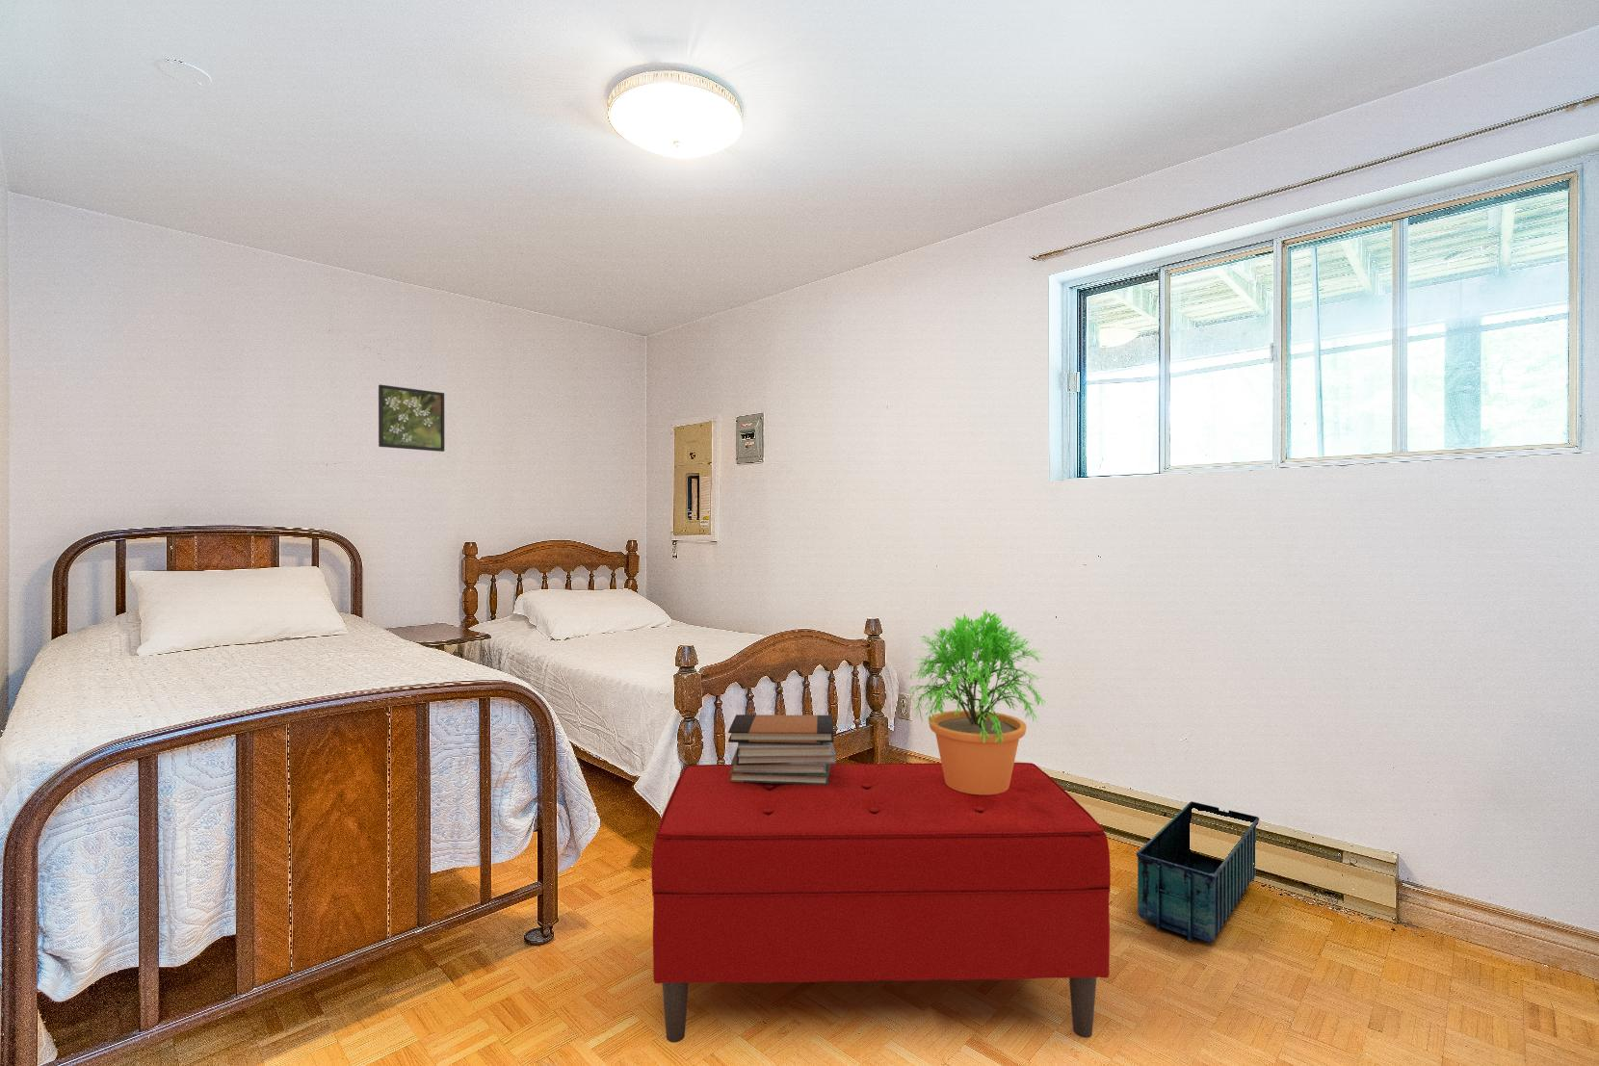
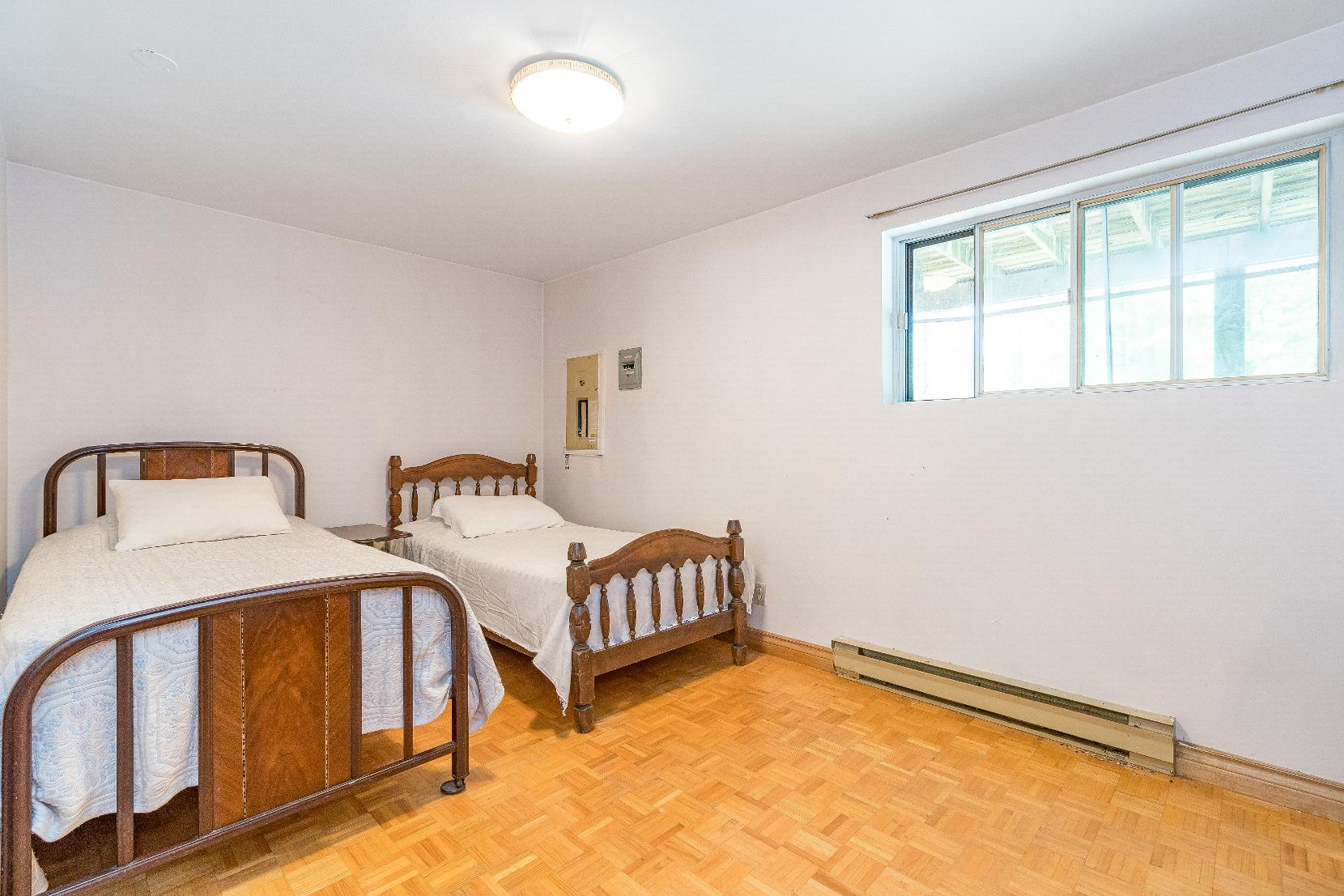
- potted plant [905,609,1047,795]
- book stack [727,714,838,785]
- bench [651,761,1111,1043]
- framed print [377,383,446,452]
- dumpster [1136,801,1260,942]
